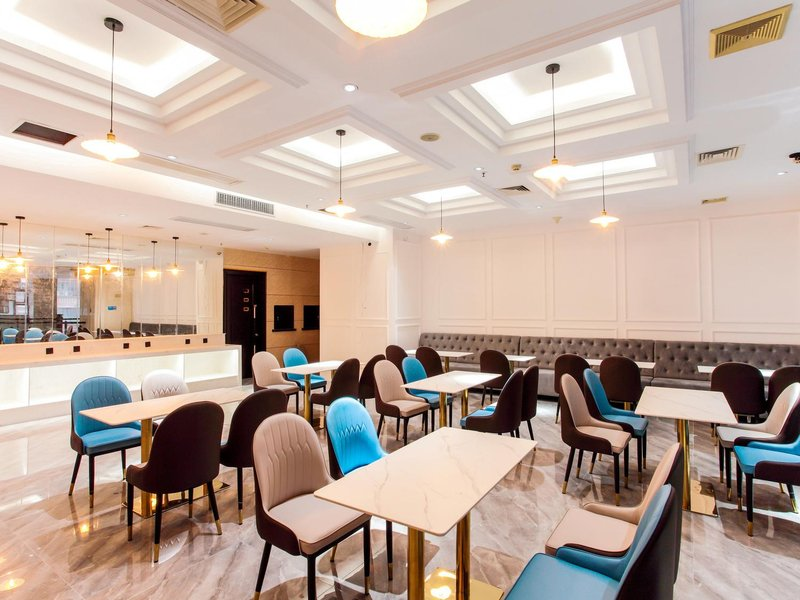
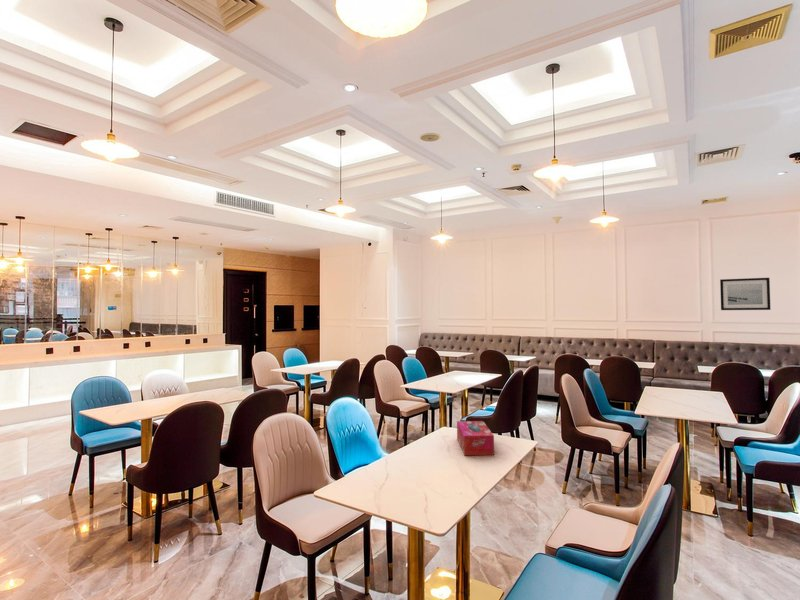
+ wall art [719,277,771,311]
+ tissue box [456,420,495,456]
